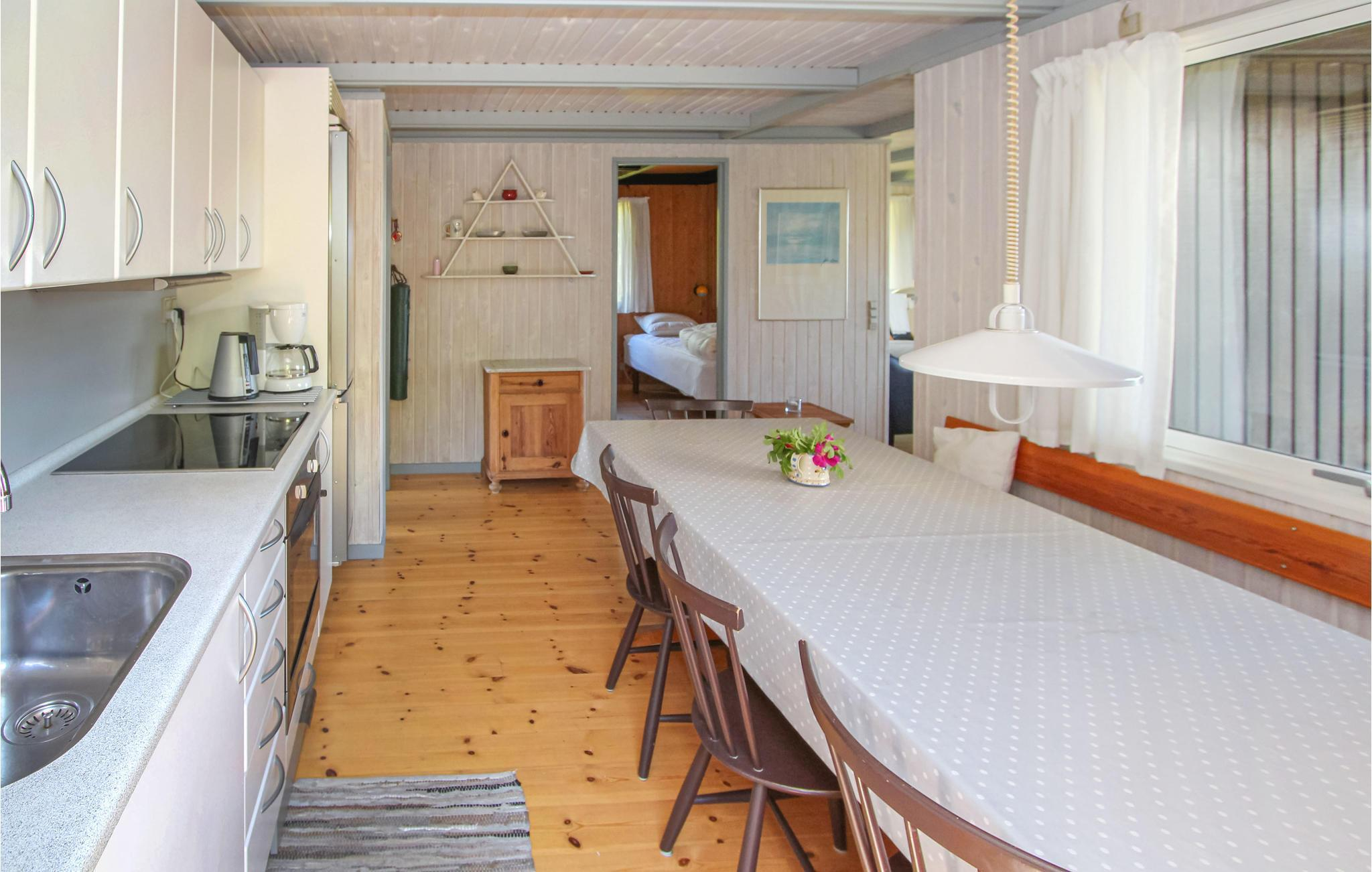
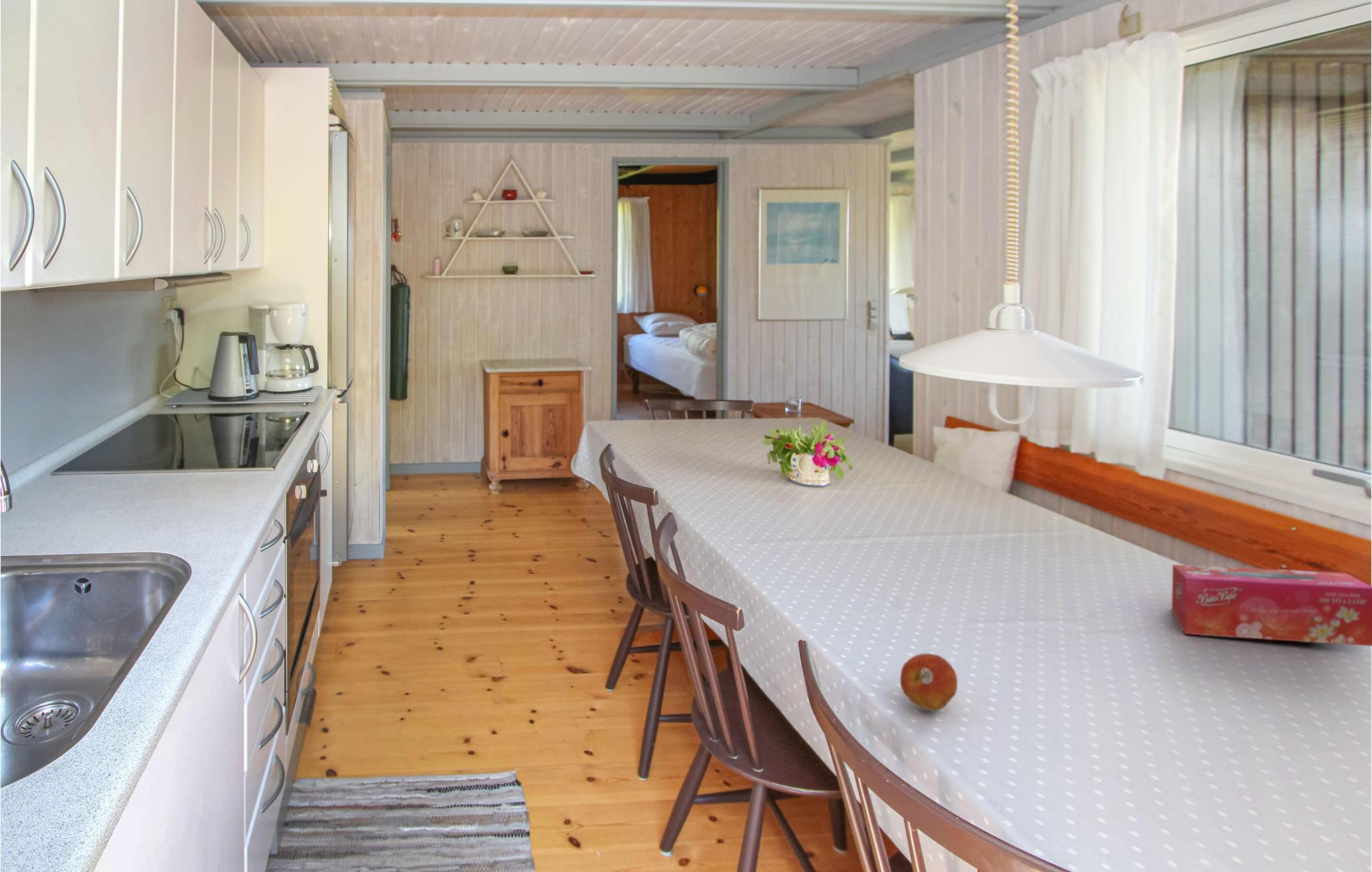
+ fruit [900,653,958,711]
+ tissue box [1171,564,1372,647]
